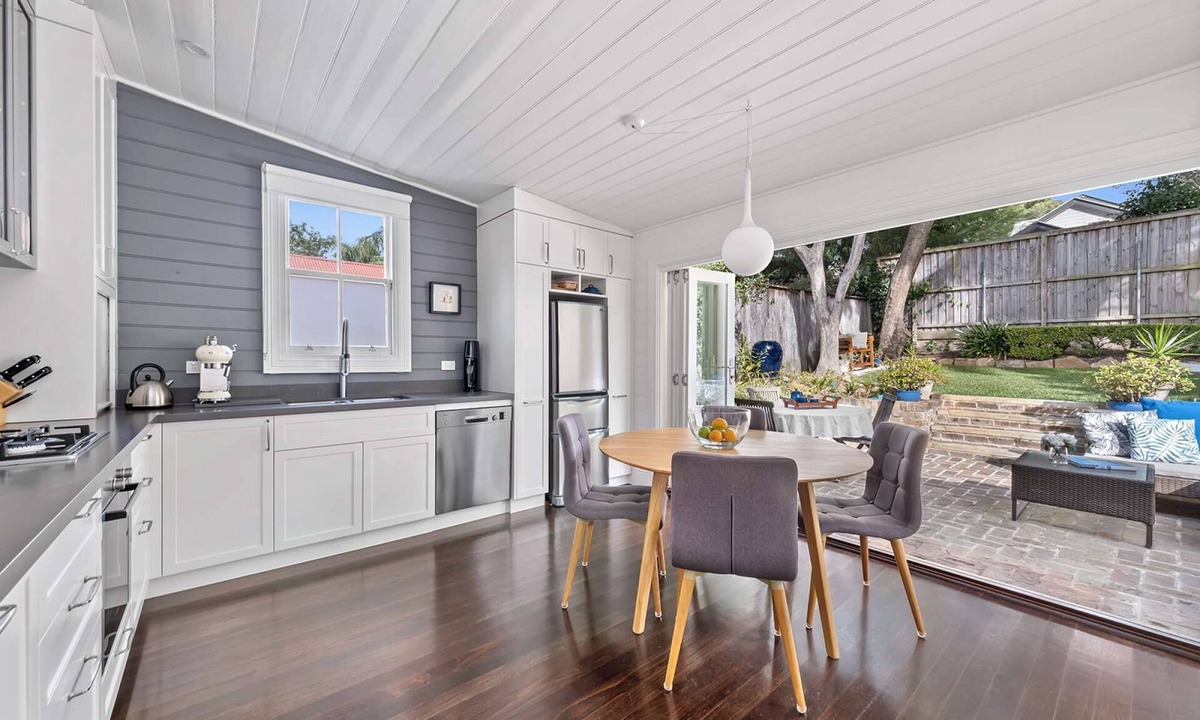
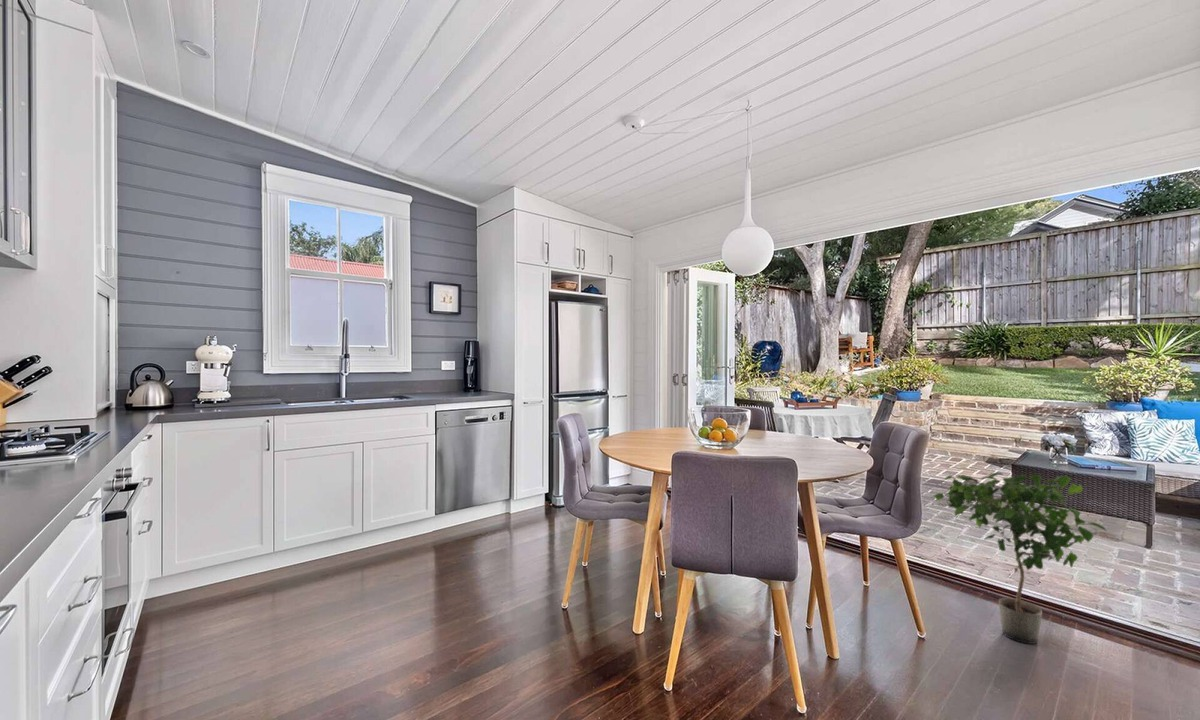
+ potted plant [932,471,1107,645]
